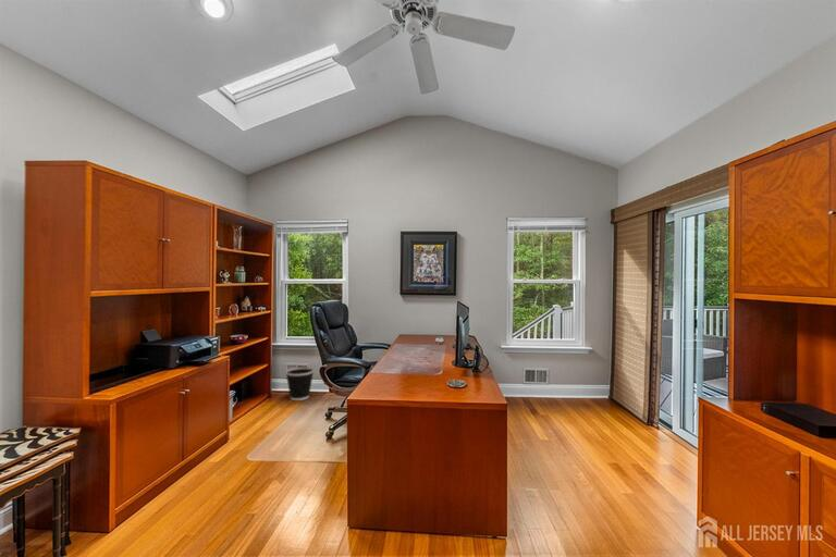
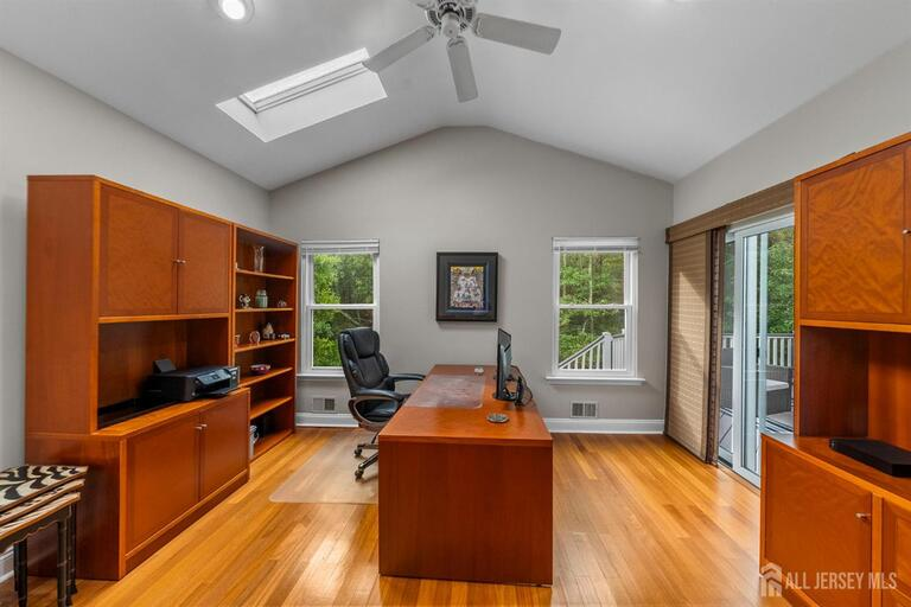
- wastebasket [284,366,316,401]
